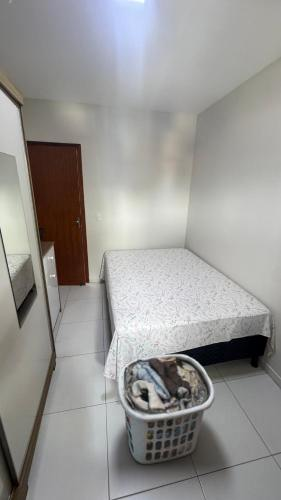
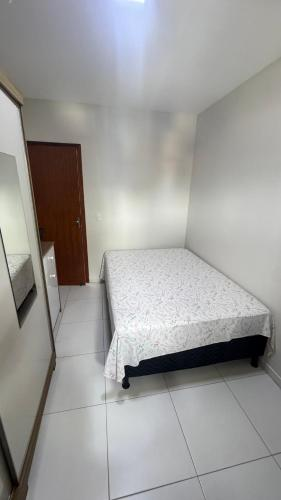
- clothes hamper [117,353,216,466]
